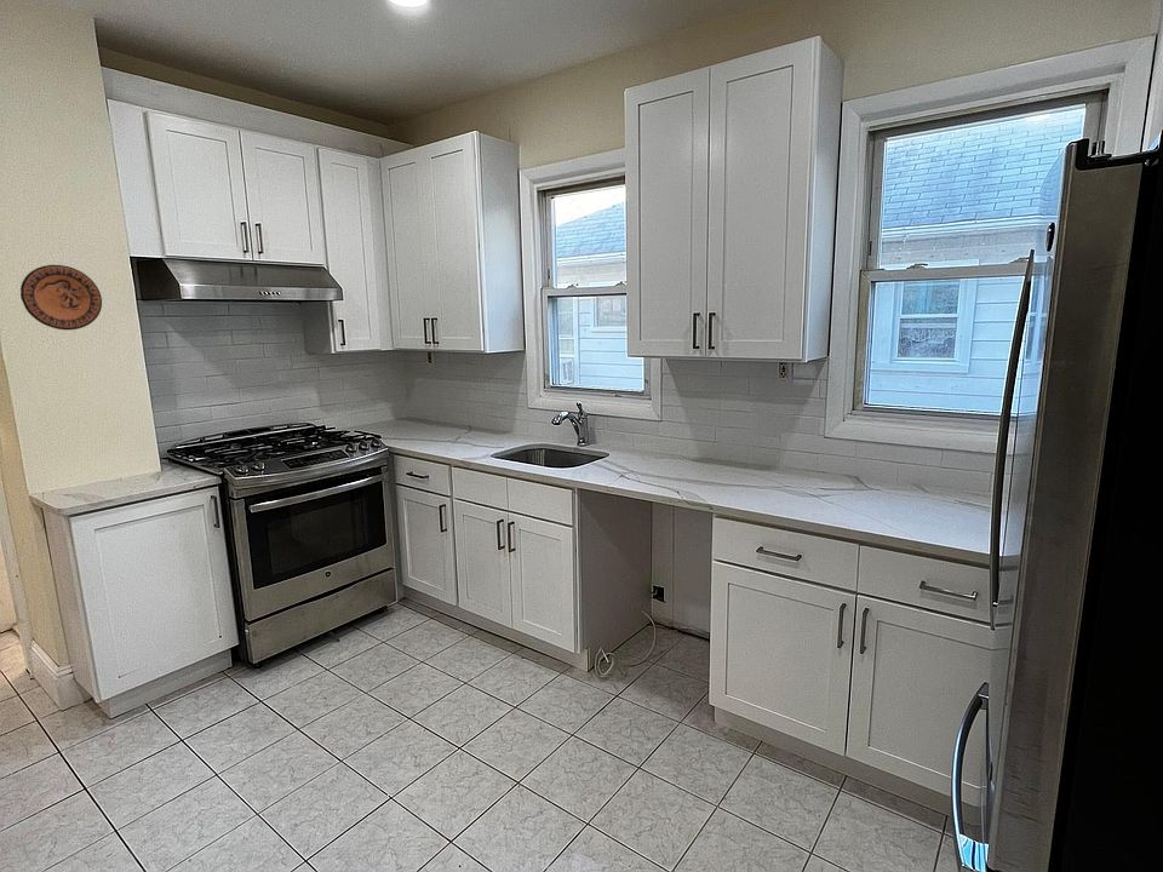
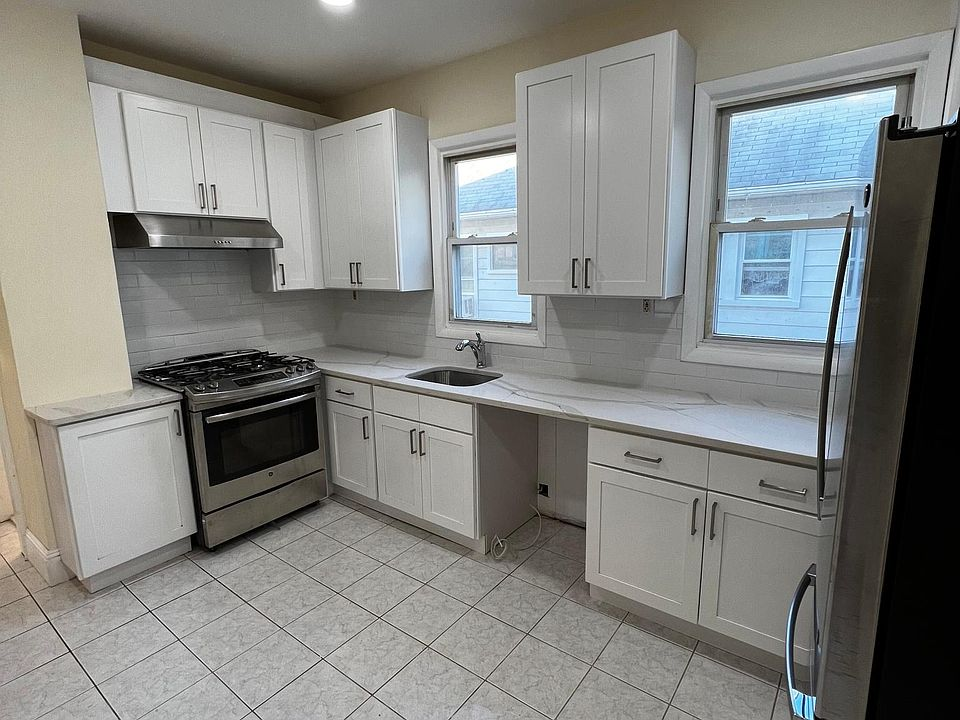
- decorative plate [19,264,103,331]
